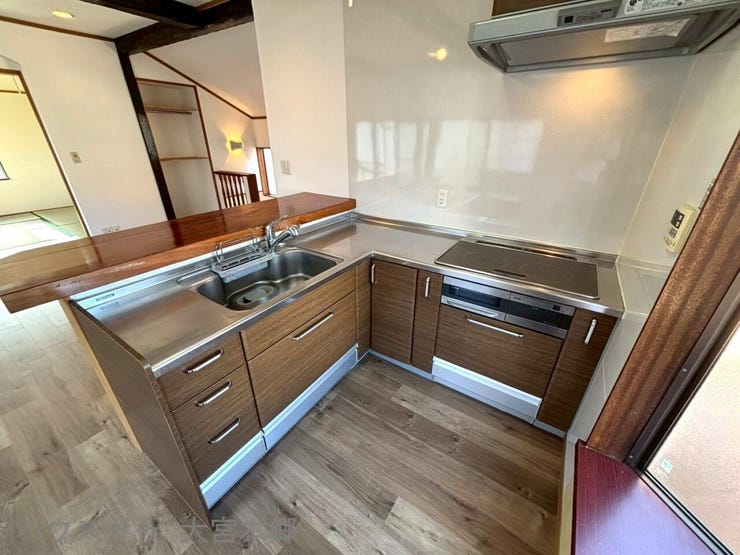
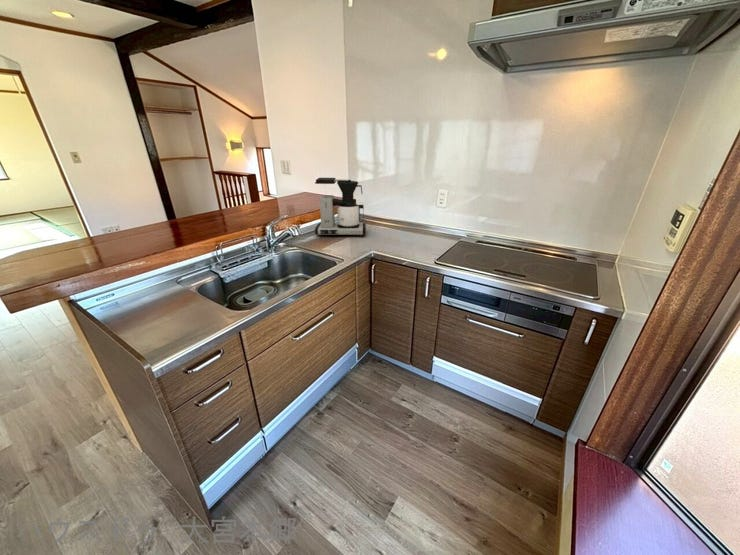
+ coffee maker [314,177,367,237]
